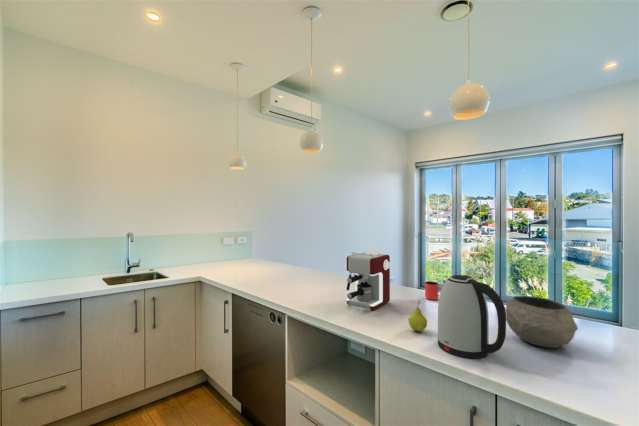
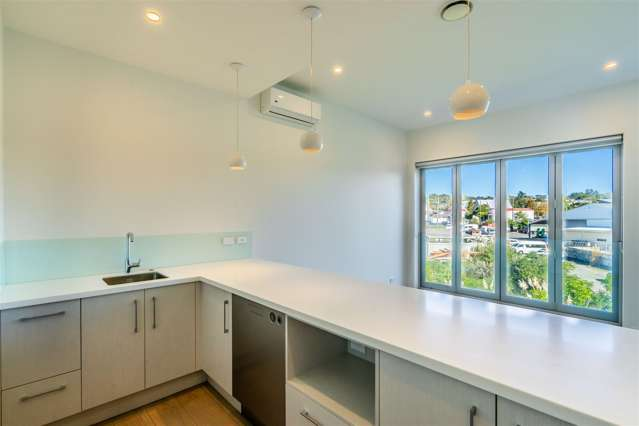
- bowl [505,295,579,349]
- fruit [407,299,428,333]
- coffee maker [346,245,391,311]
- kettle [436,274,507,360]
- cup [424,280,443,301]
